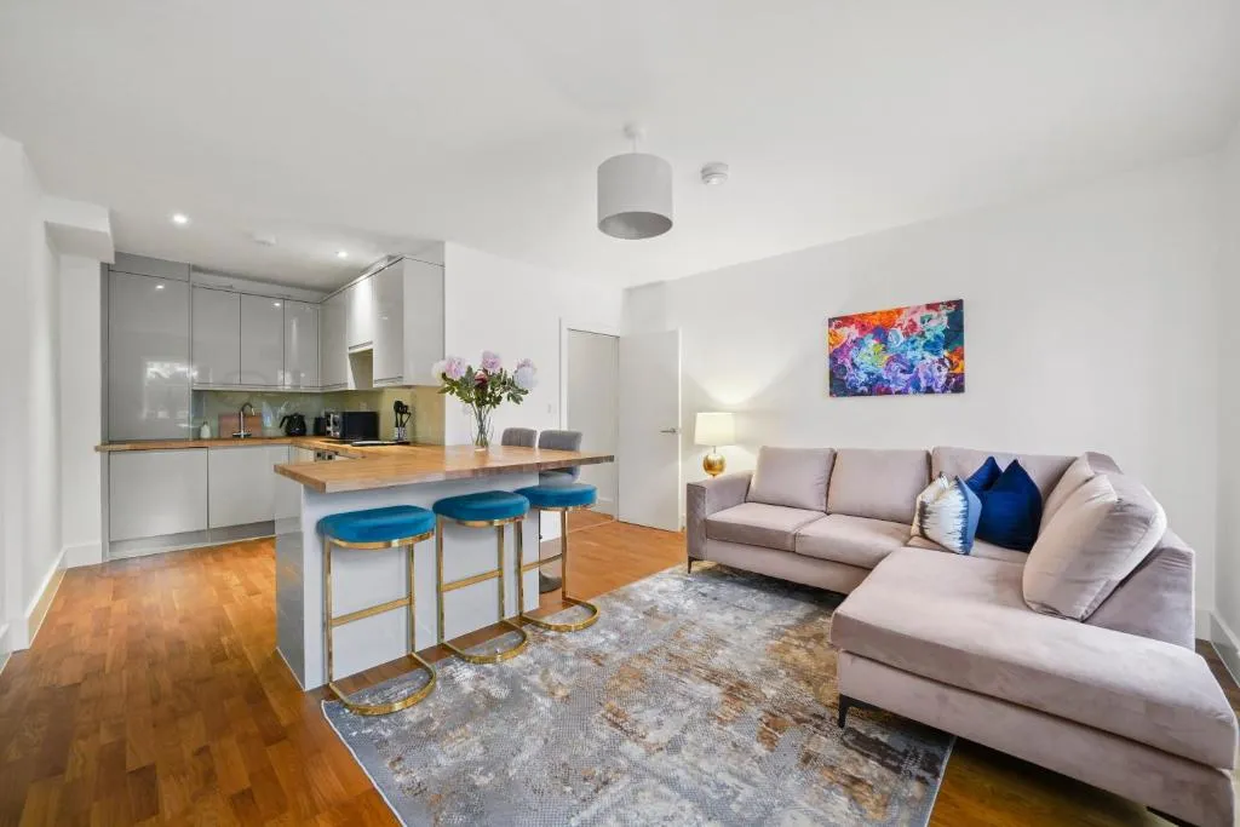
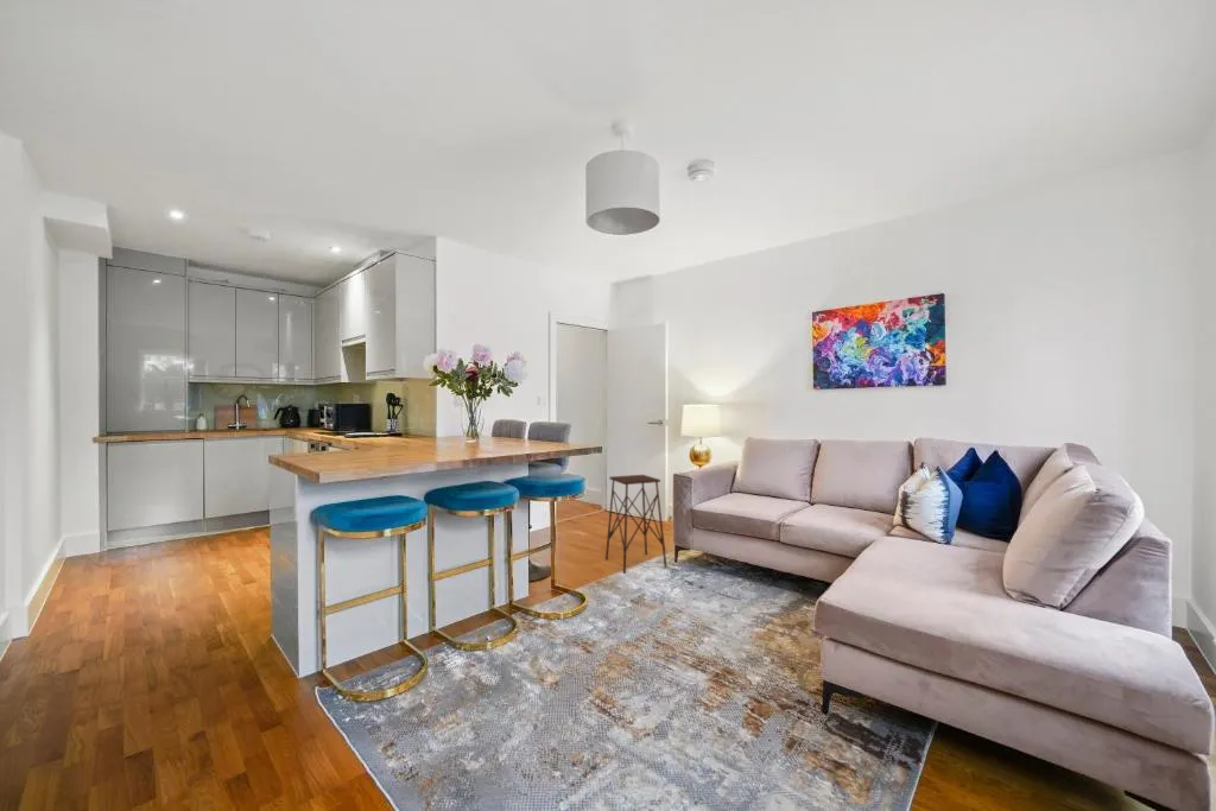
+ side table [604,474,669,575]
